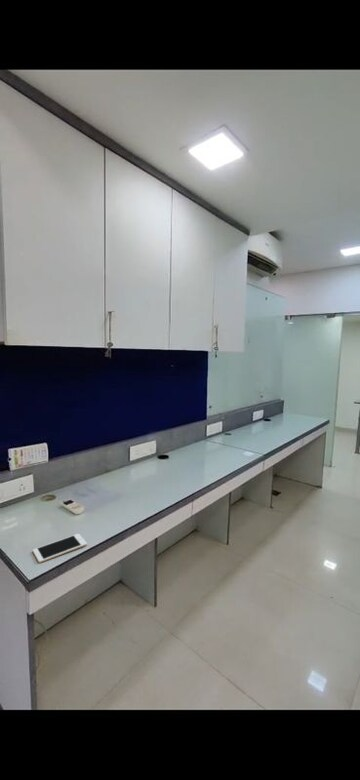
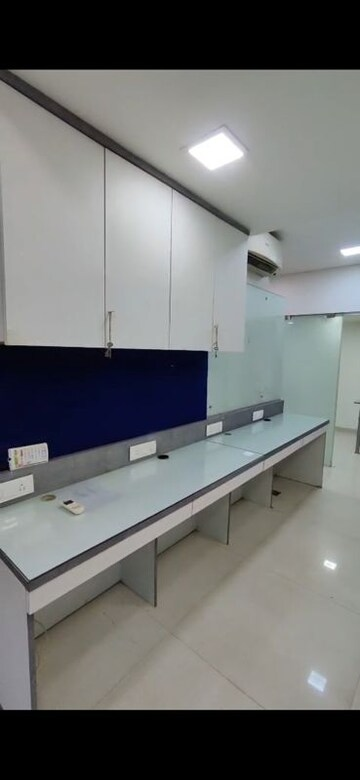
- cell phone [32,533,88,564]
